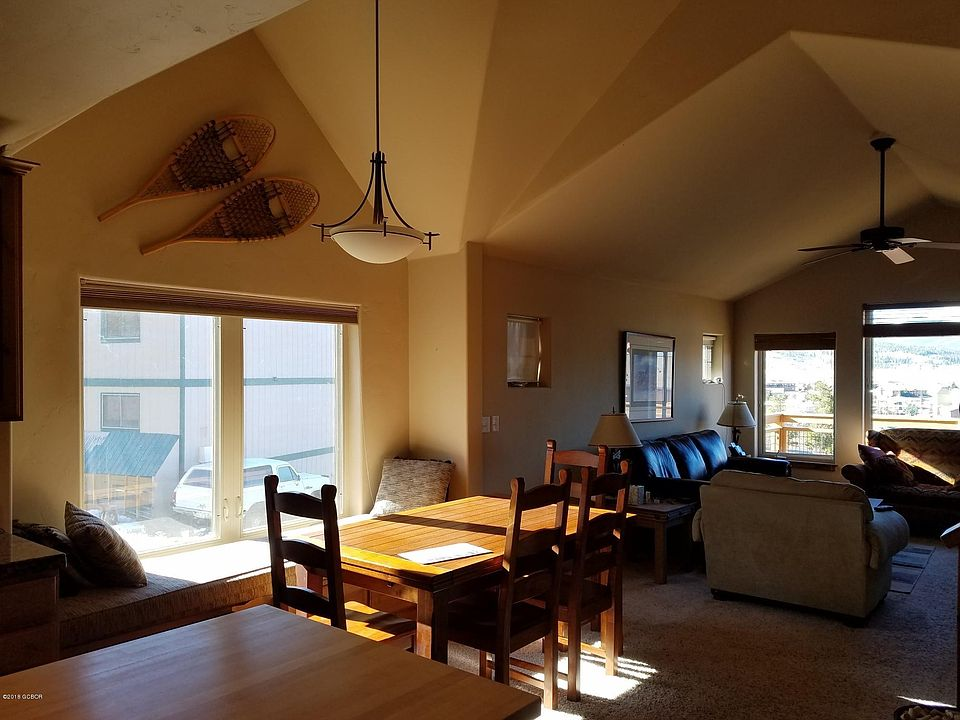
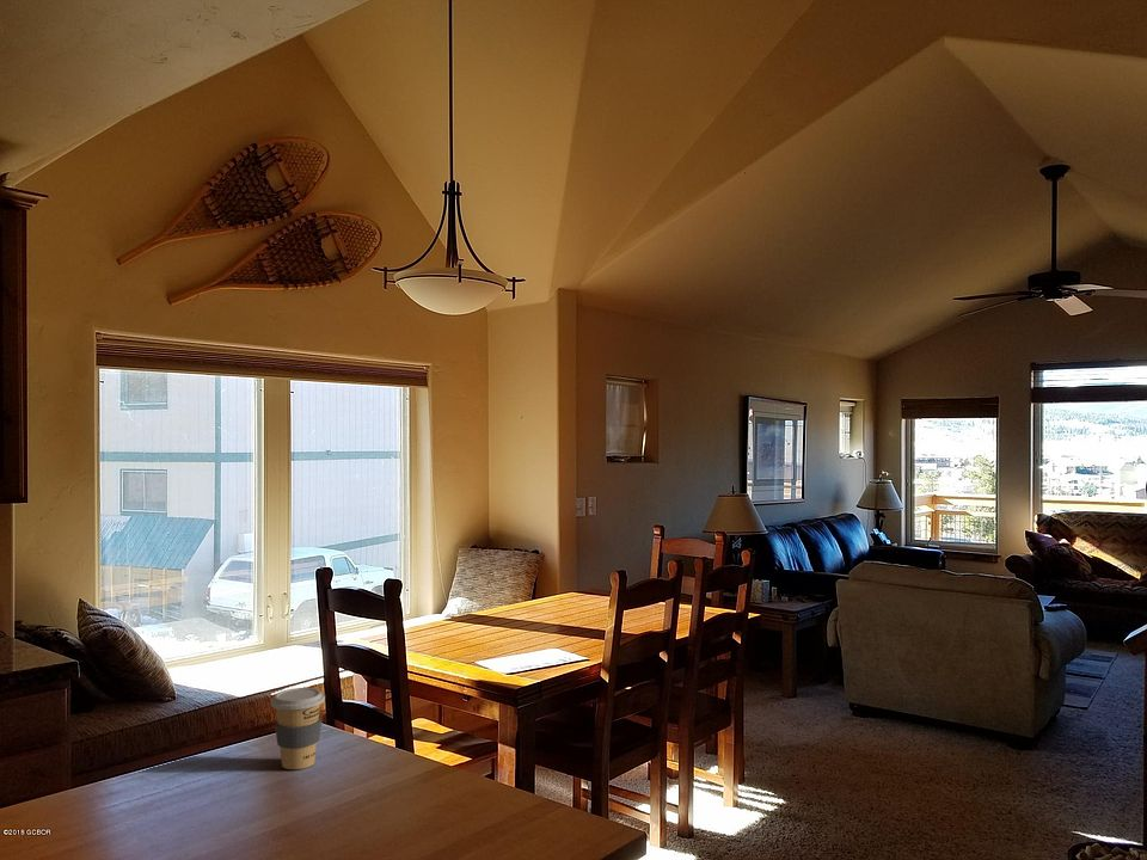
+ coffee cup [270,687,326,770]
